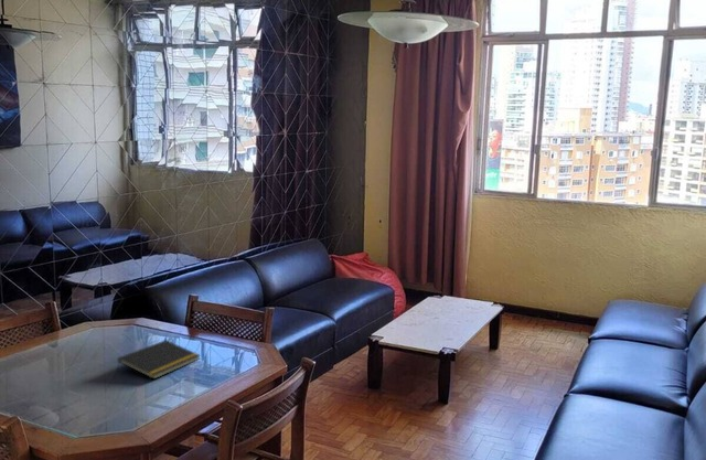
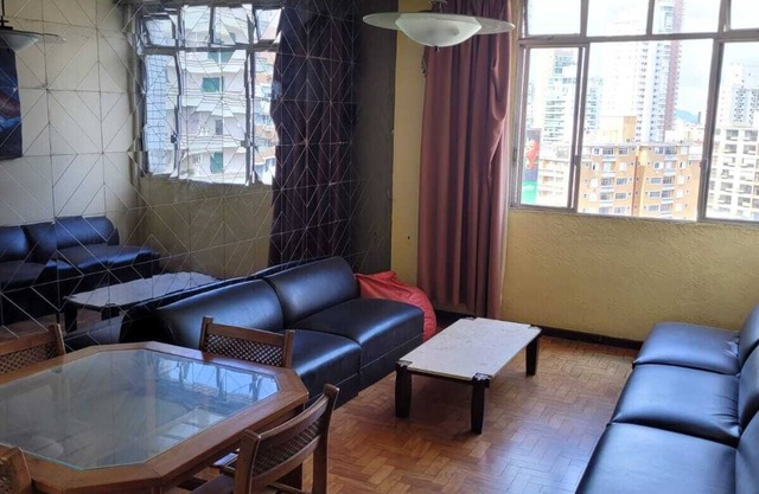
- notepad [116,339,202,379]
